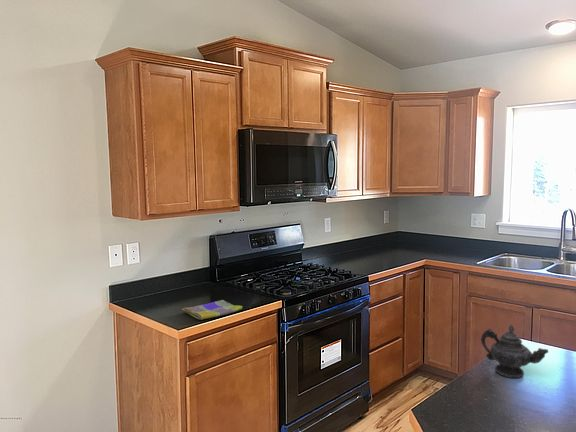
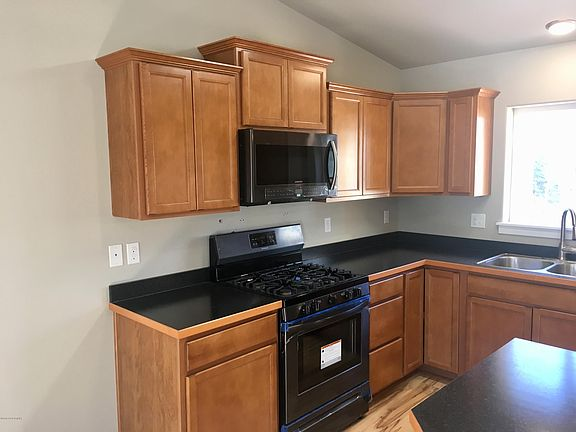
- dish towel [181,299,243,321]
- teapot [480,323,549,379]
